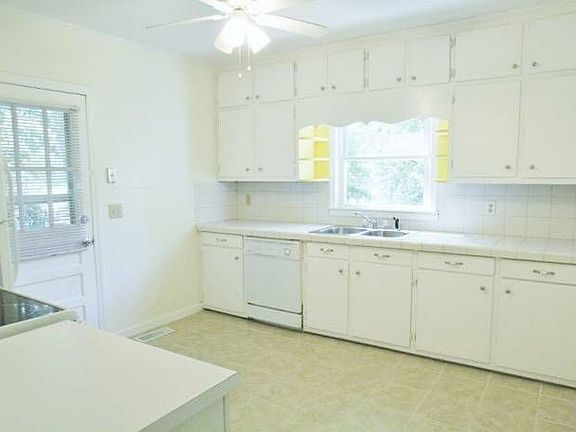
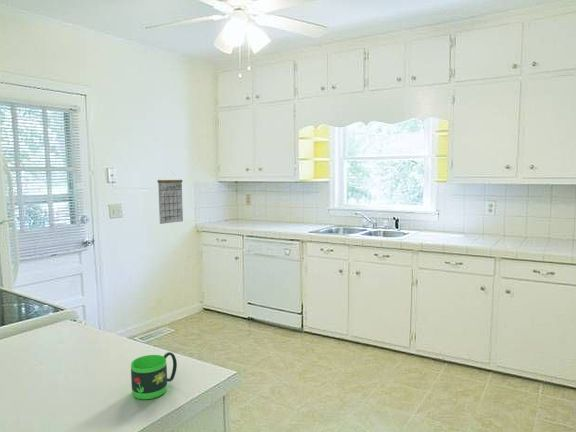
+ mug [130,351,178,400]
+ calendar [156,172,184,225]
